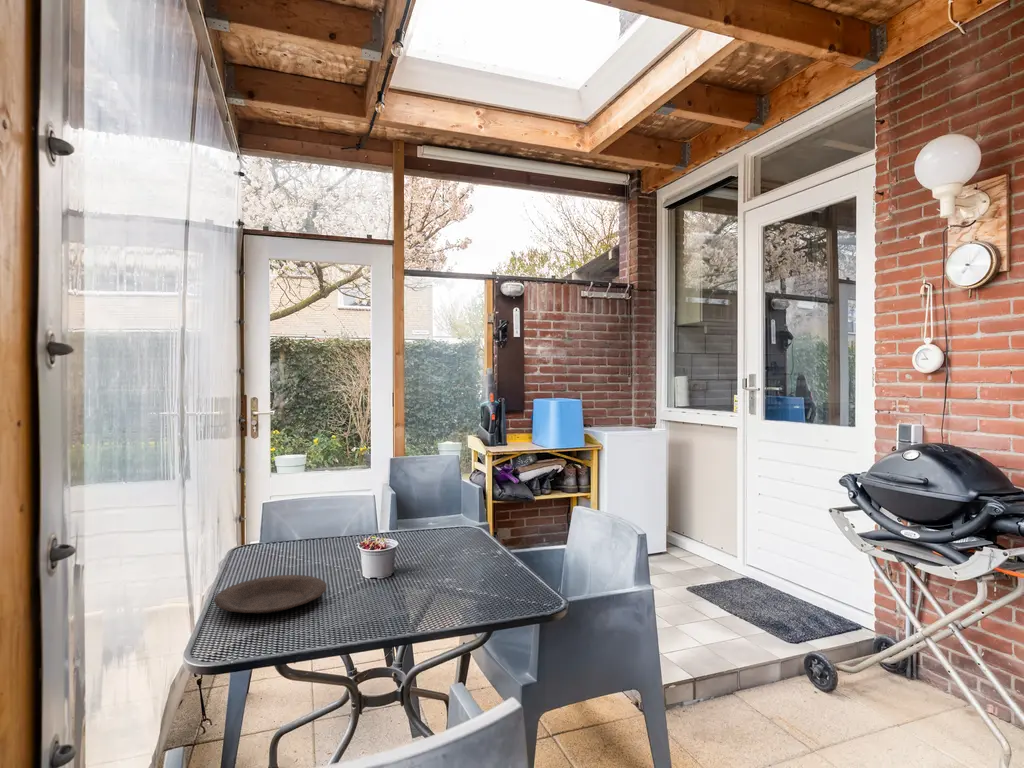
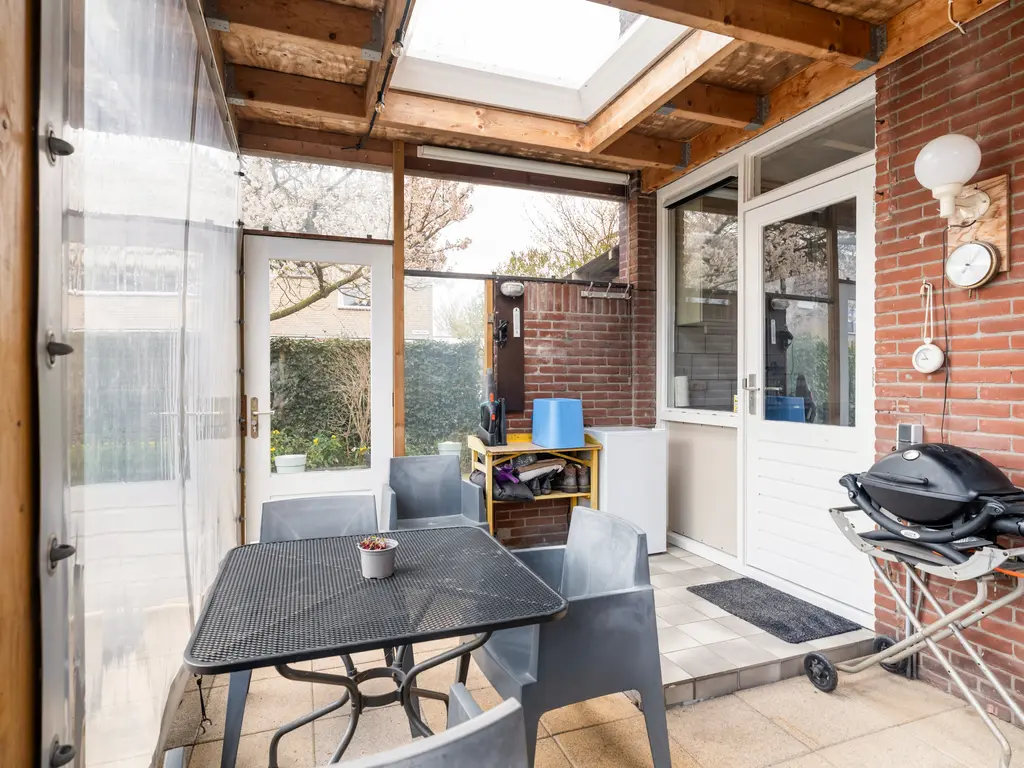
- plate [213,574,328,615]
